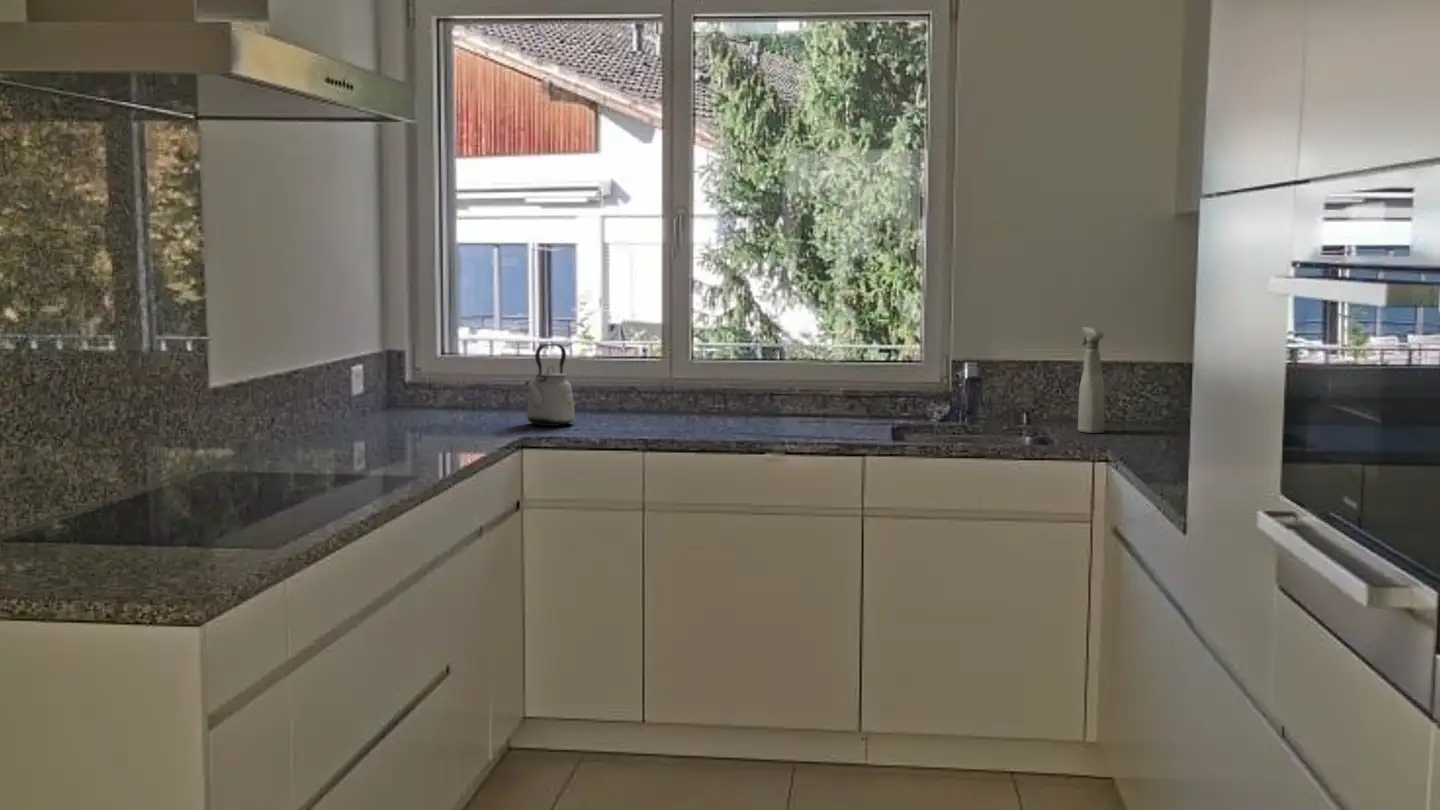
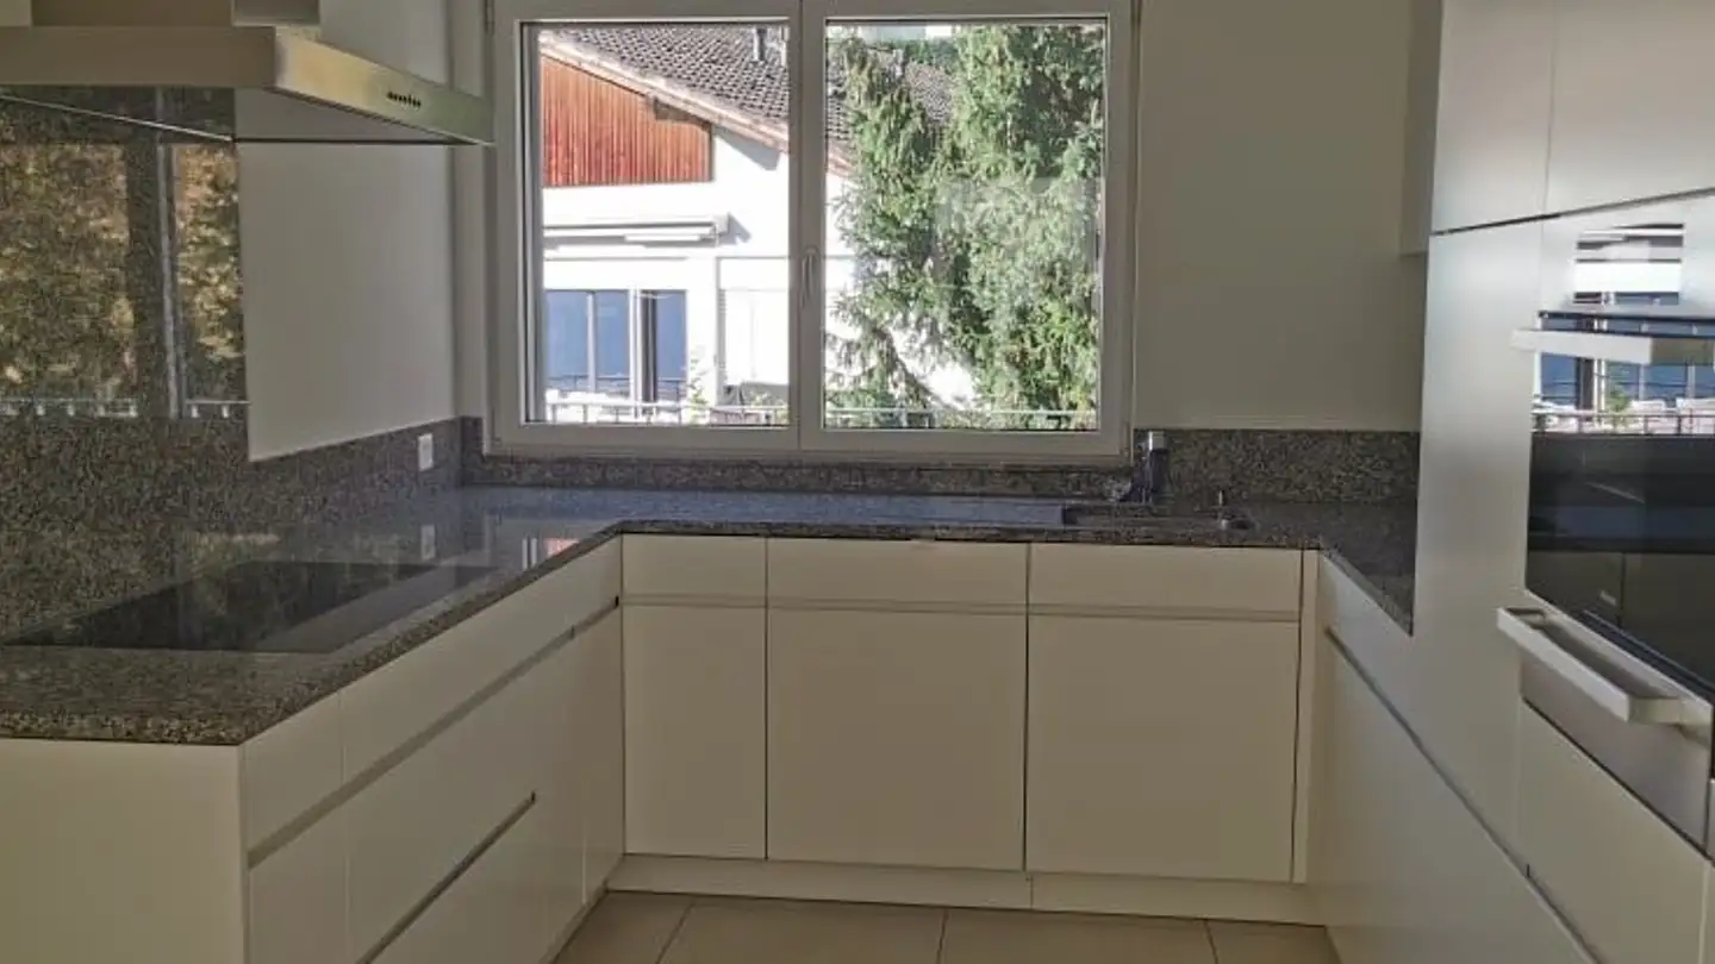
- kettle [524,343,576,427]
- spray bottle [1077,326,1105,434]
